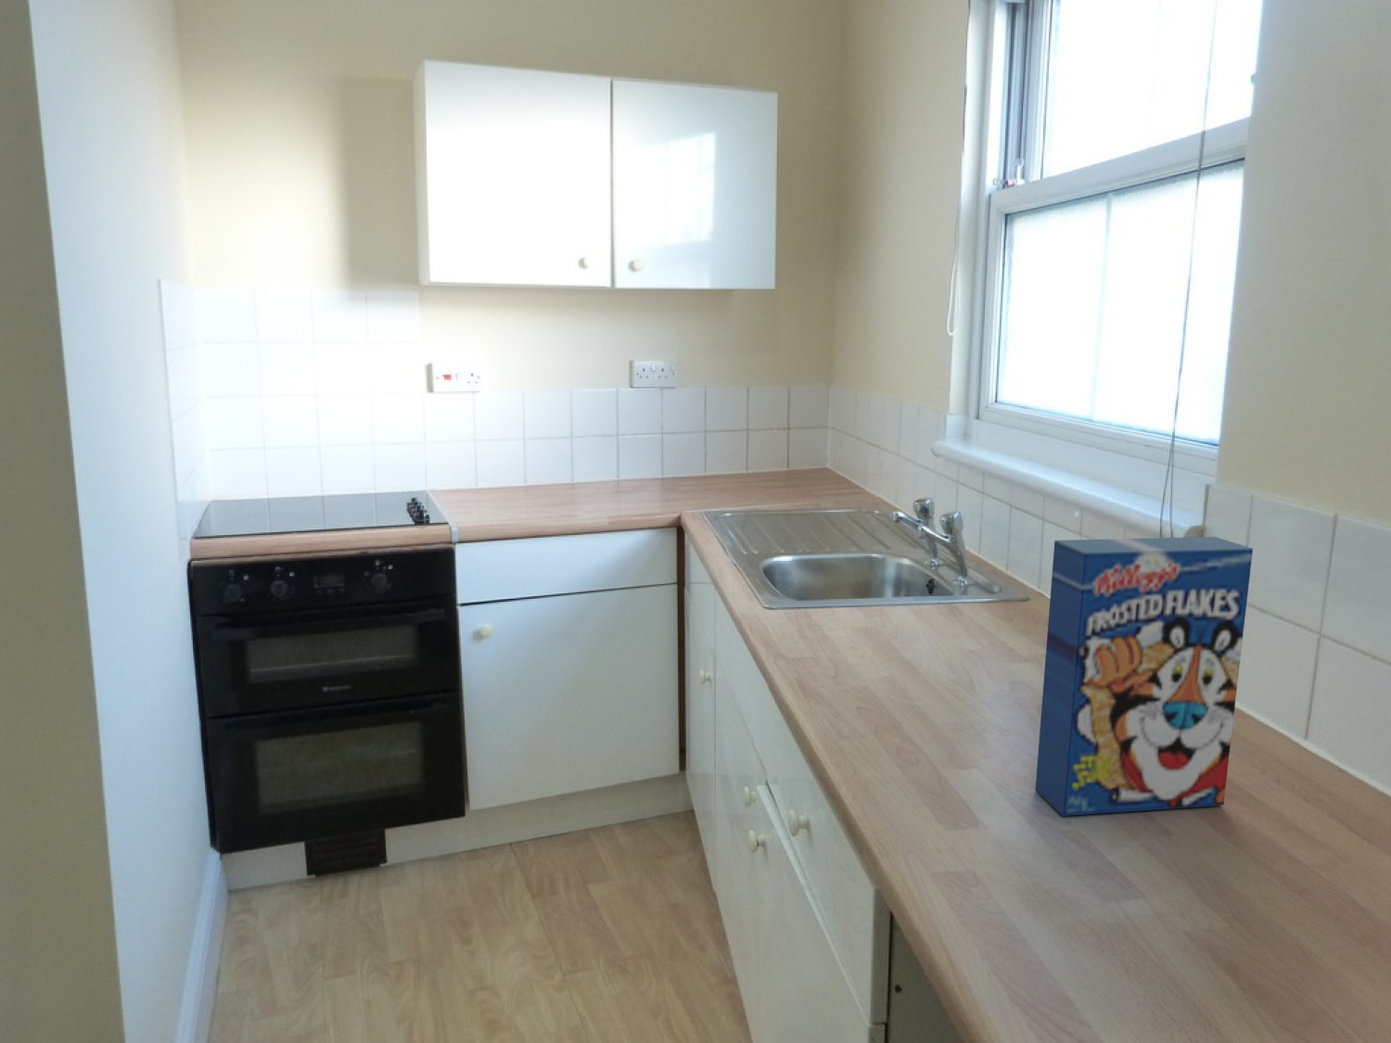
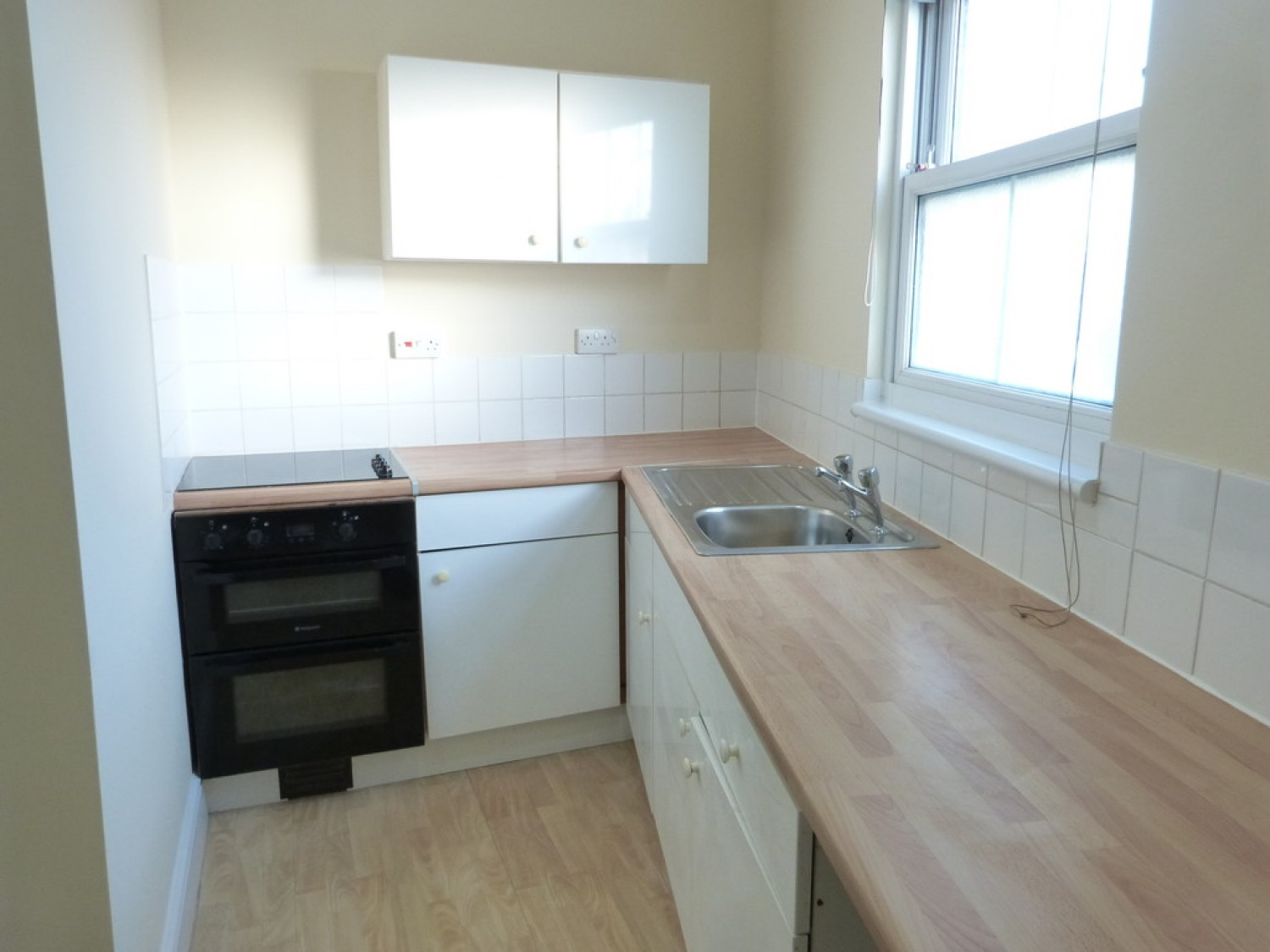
- cereal box [1034,536,1254,817]
